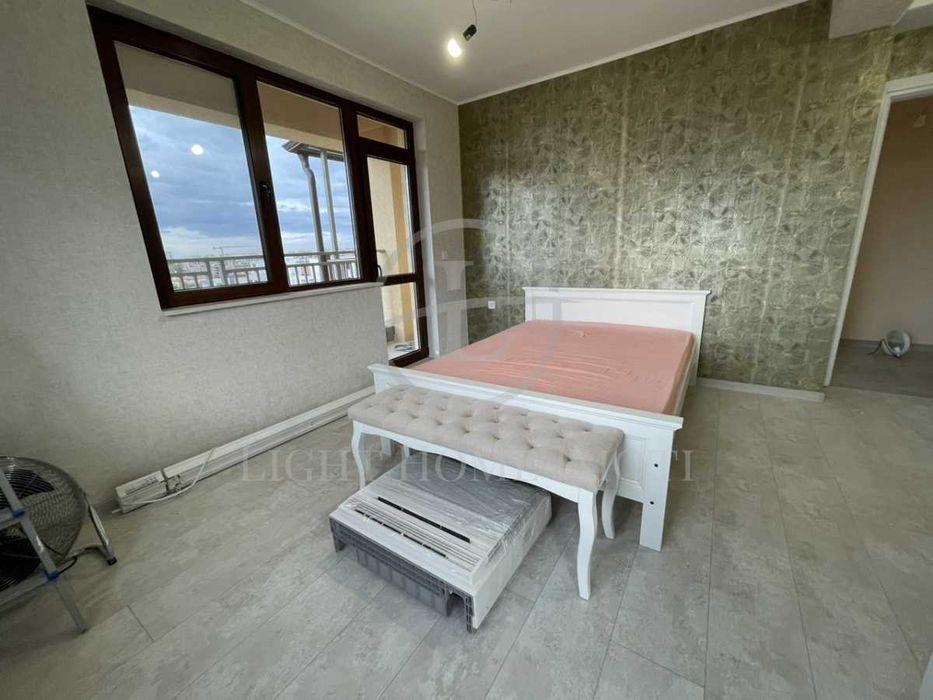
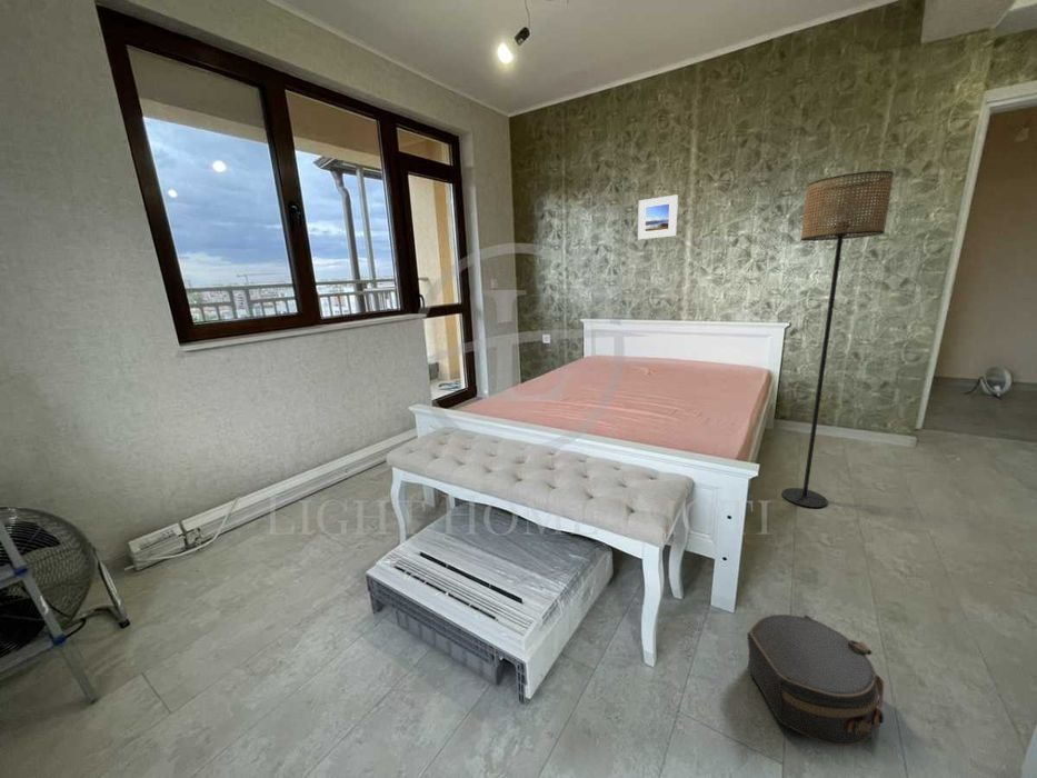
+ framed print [637,193,679,240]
+ floor lamp [781,170,895,509]
+ hat box [746,614,885,747]
